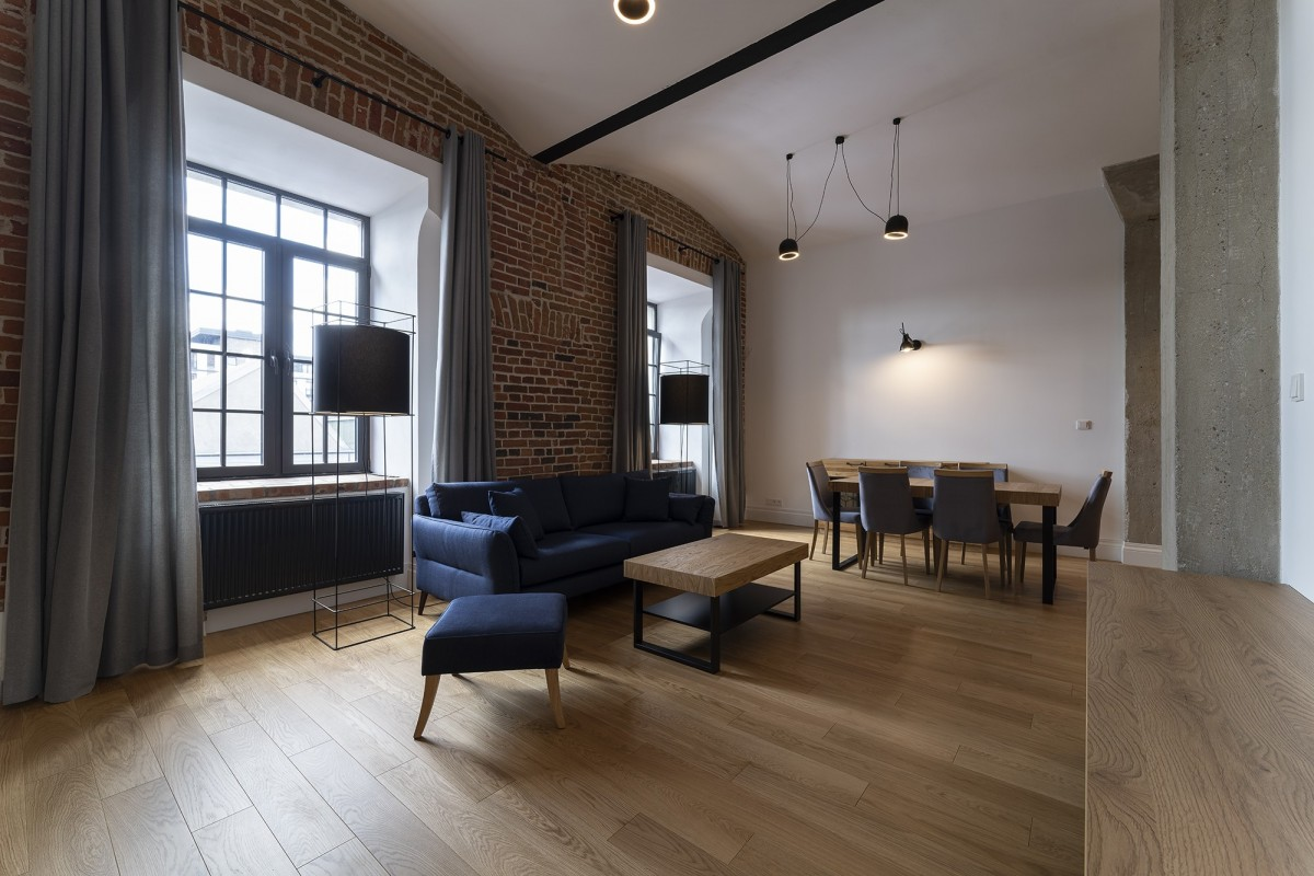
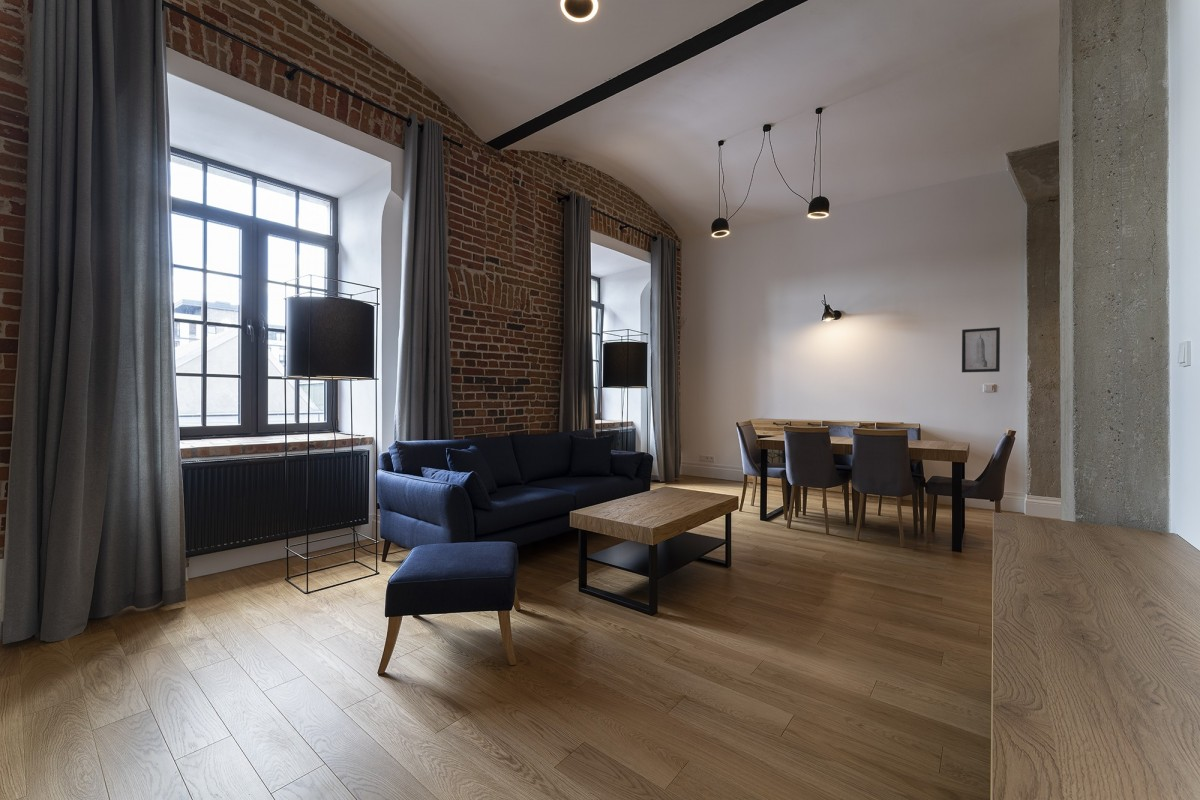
+ wall art [961,326,1001,373]
